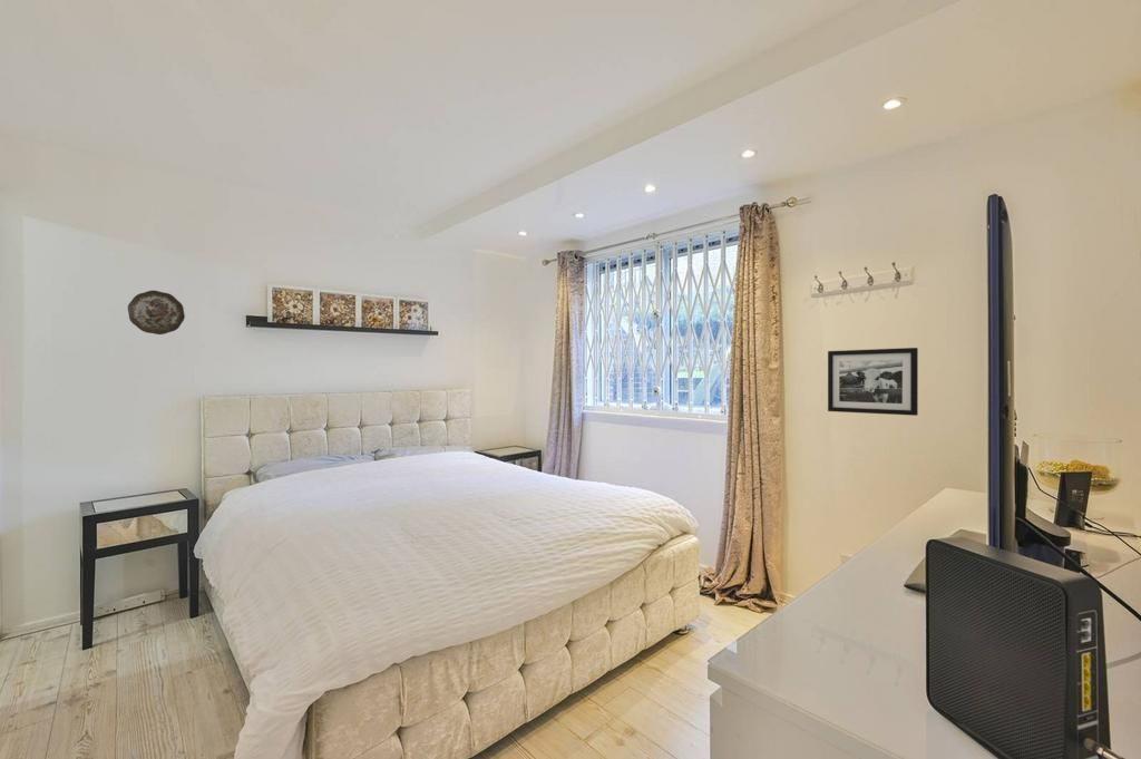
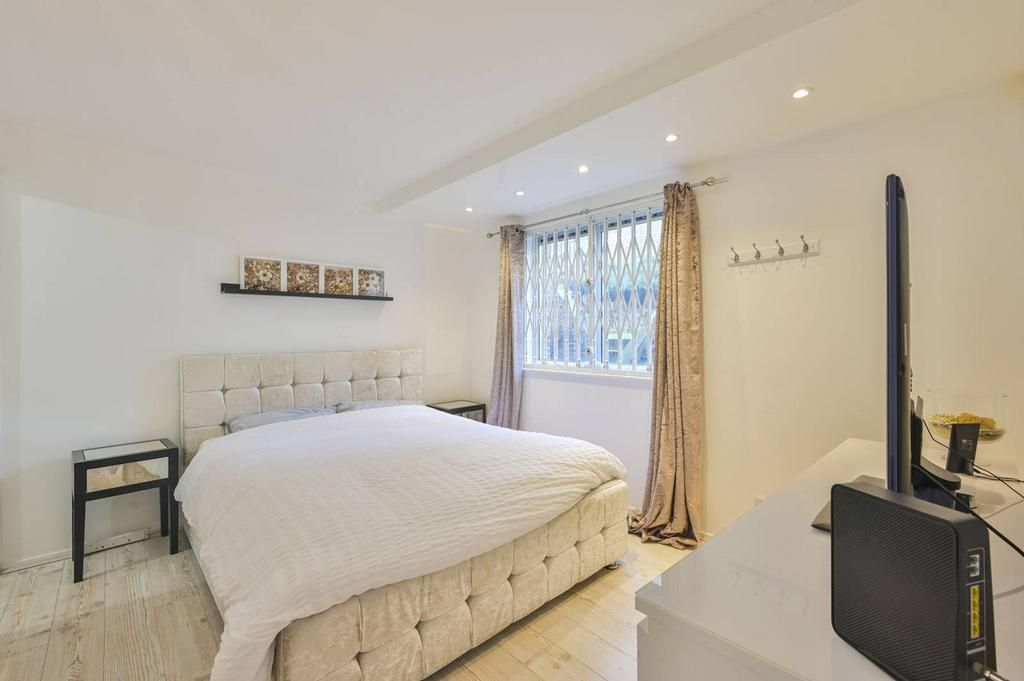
- decorative plate [127,290,186,335]
- picture frame [827,347,919,417]
